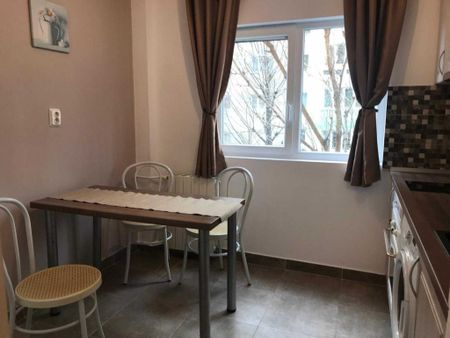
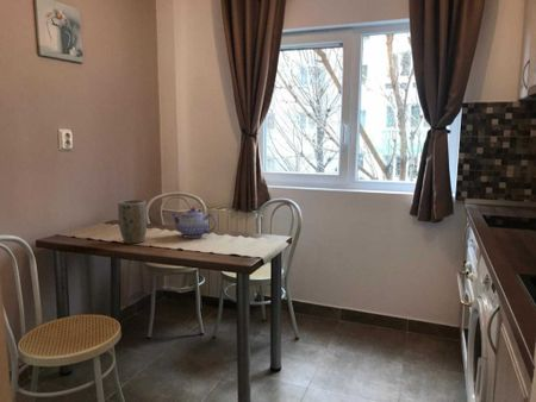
+ plant pot [117,199,148,245]
+ teapot [169,207,218,239]
